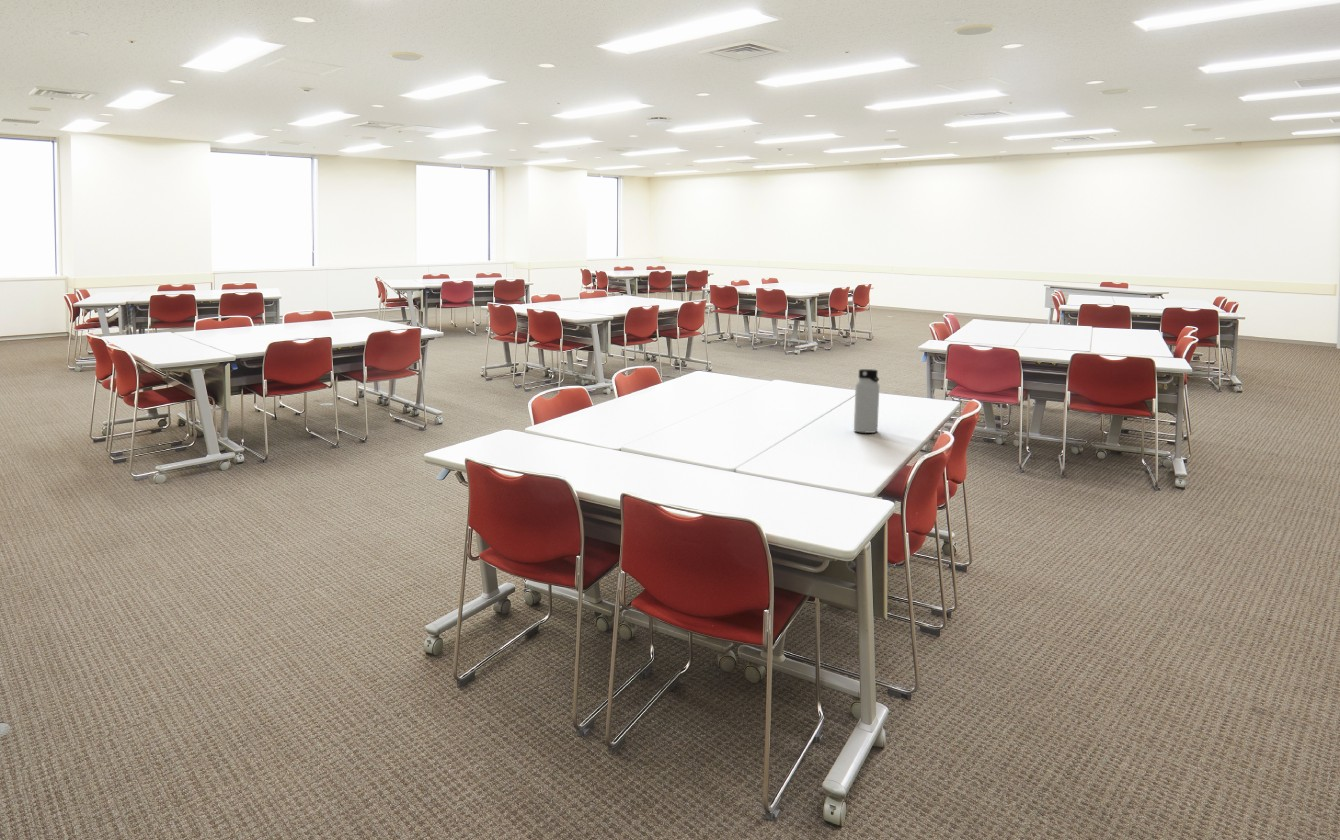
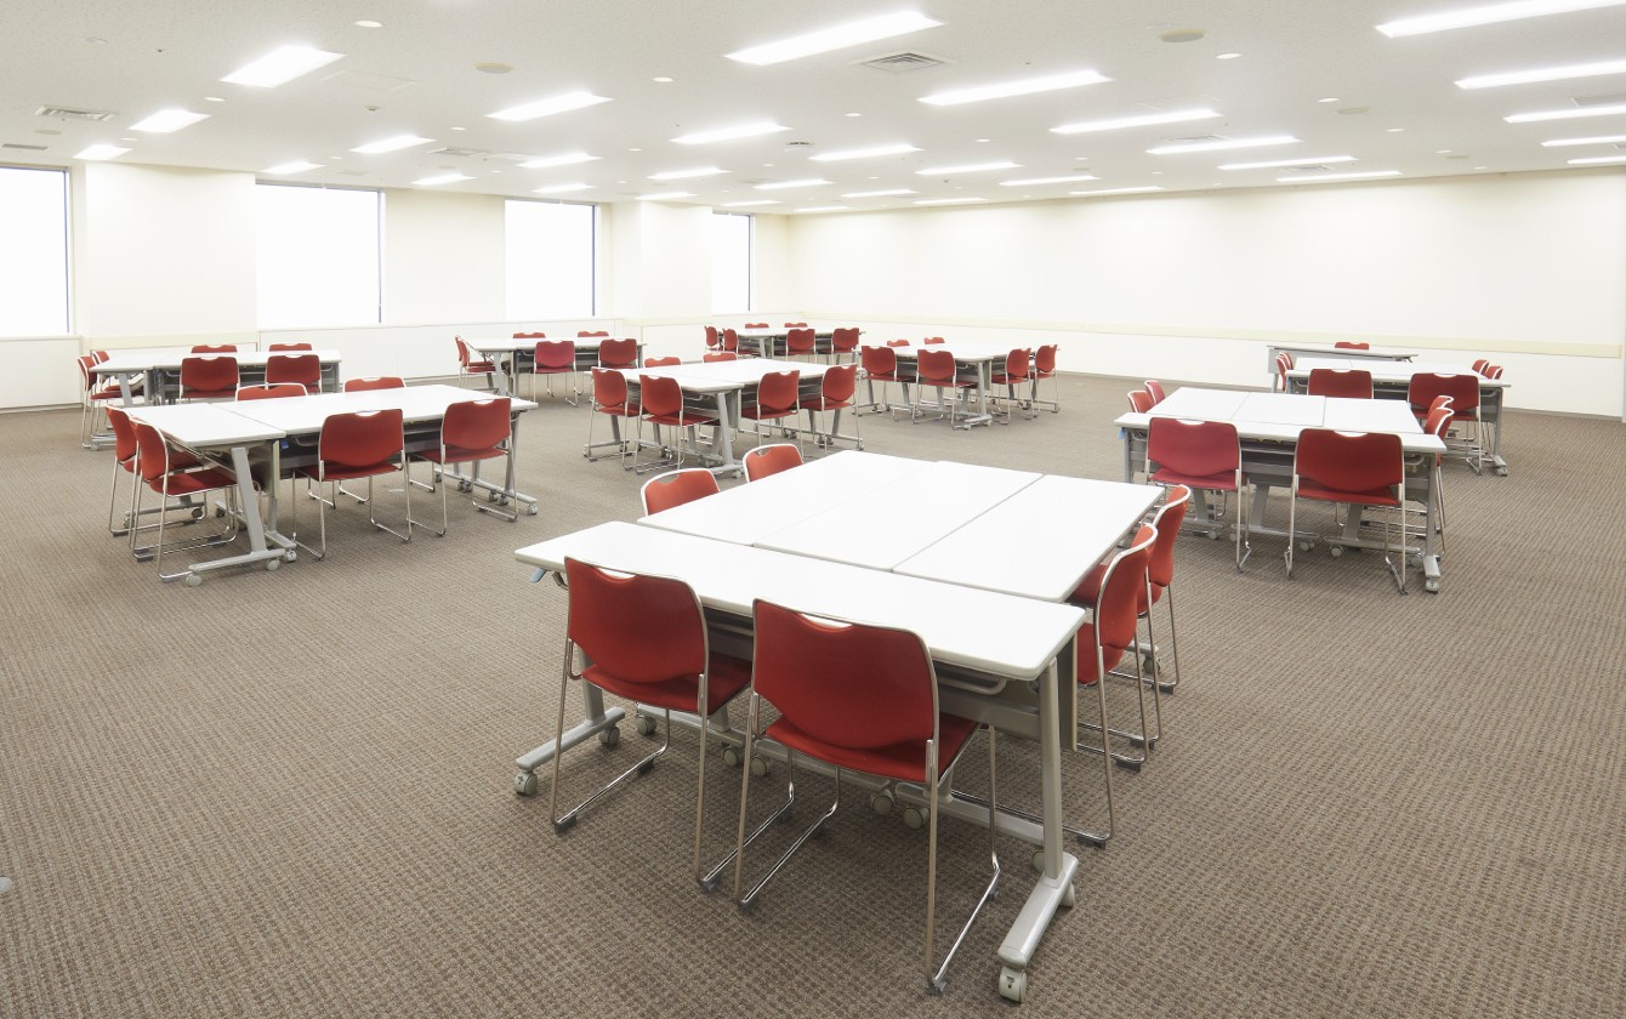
- water bottle [853,368,880,434]
